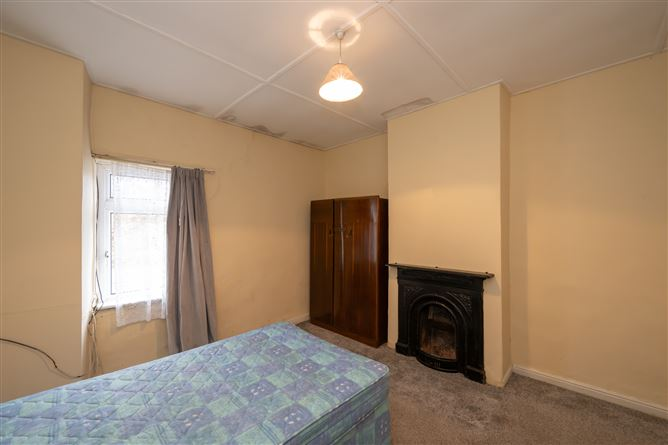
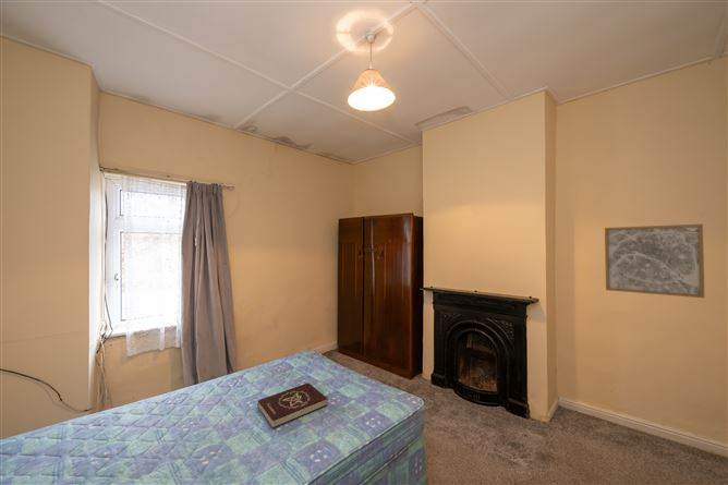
+ wall art [604,223,706,299]
+ book [256,381,328,429]
